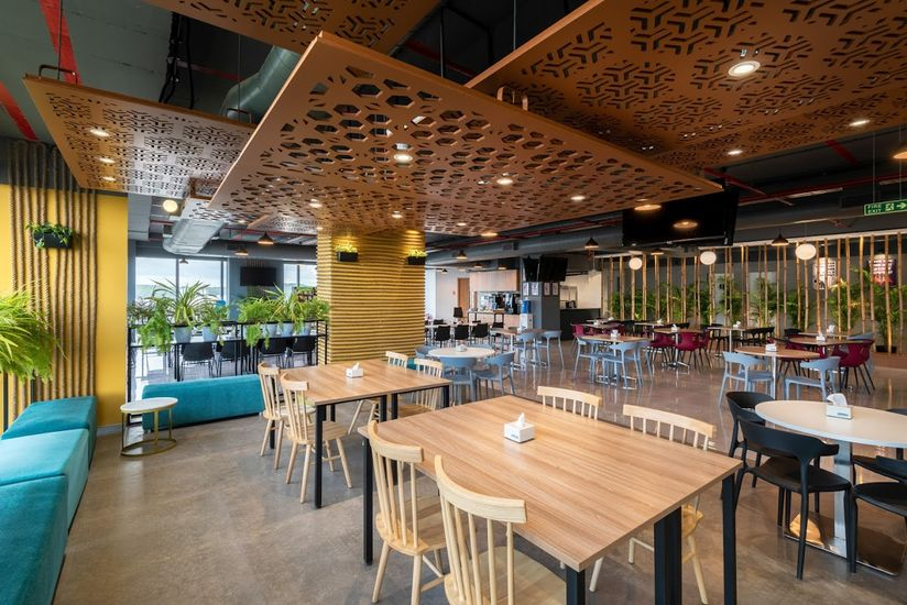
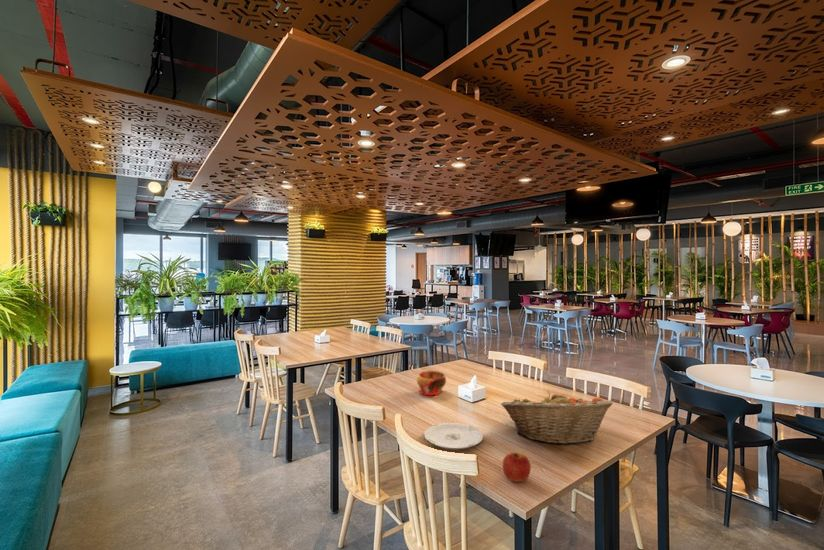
+ bowl [416,370,447,396]
+ fruit basket [500,390,614,446]
+ plate [423,422,484,450]
+ apple [502,452,532,483]
